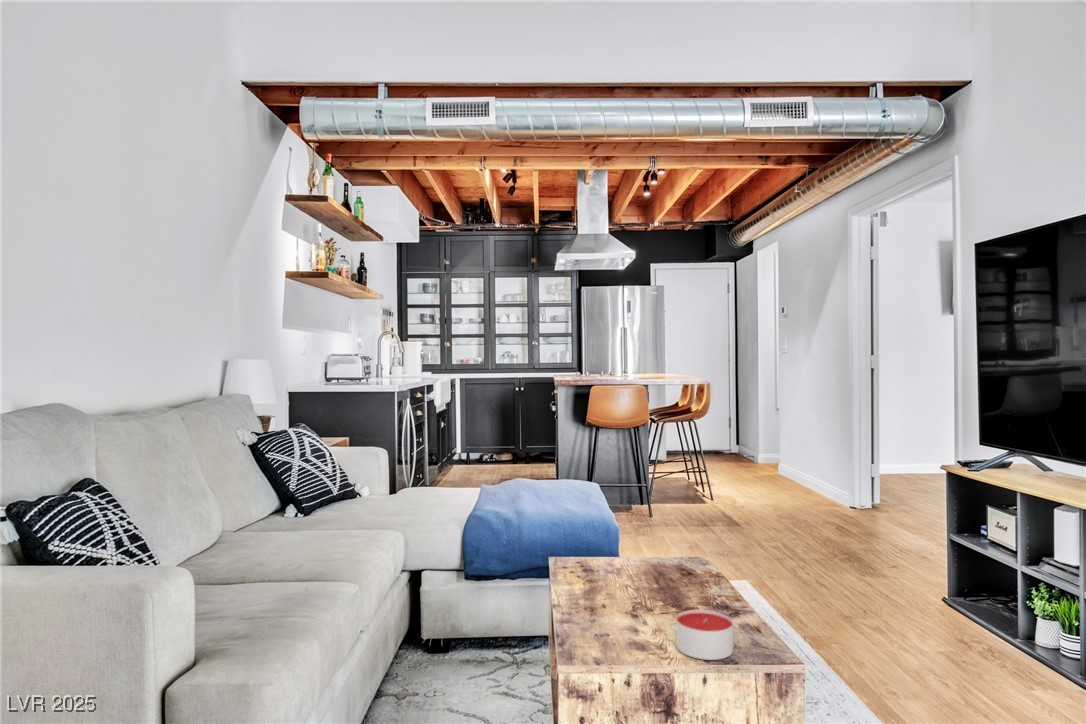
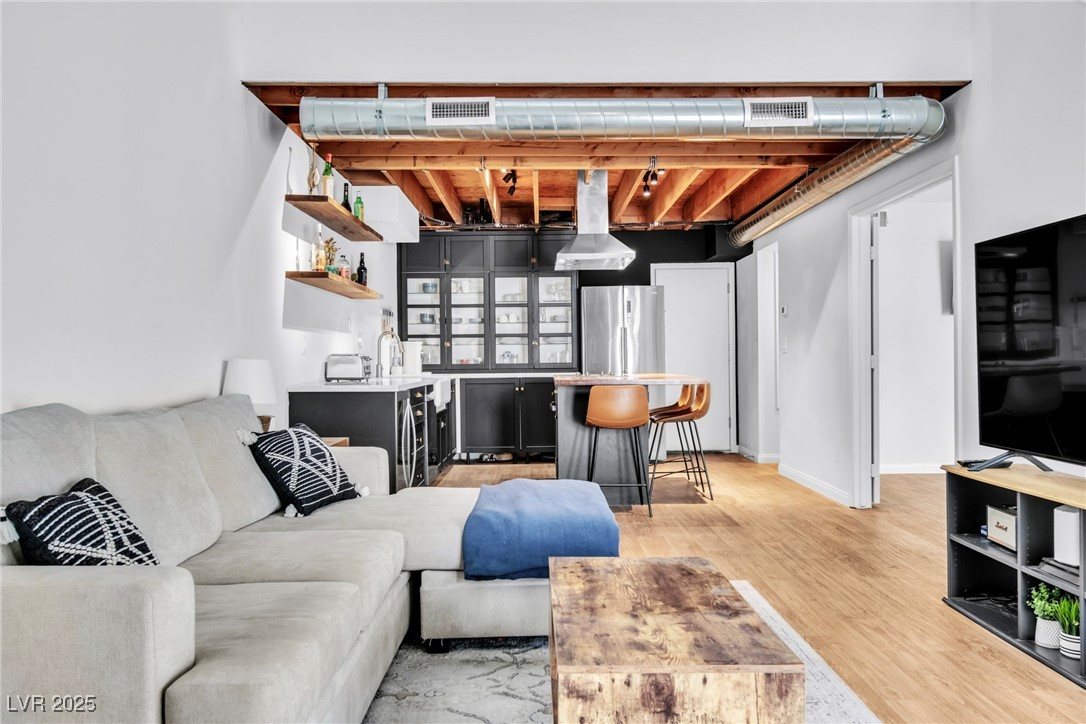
- candle [675,609,734,661]
